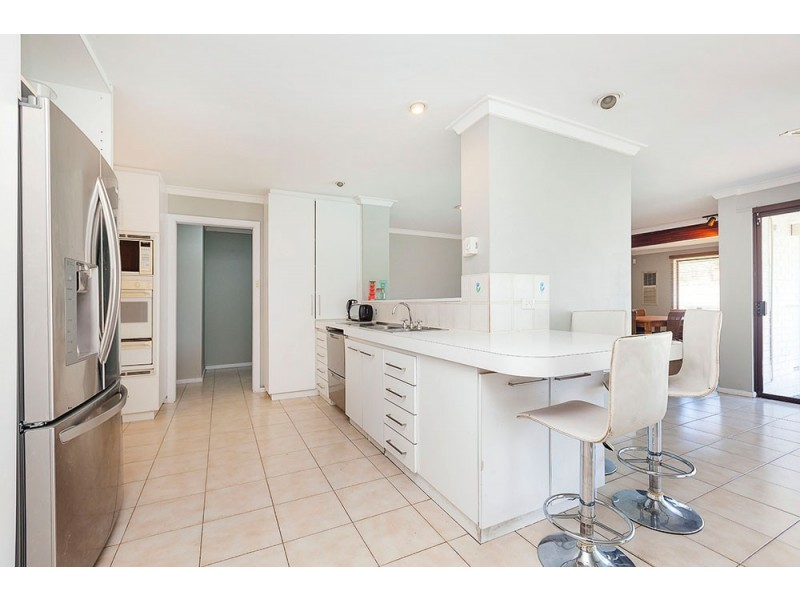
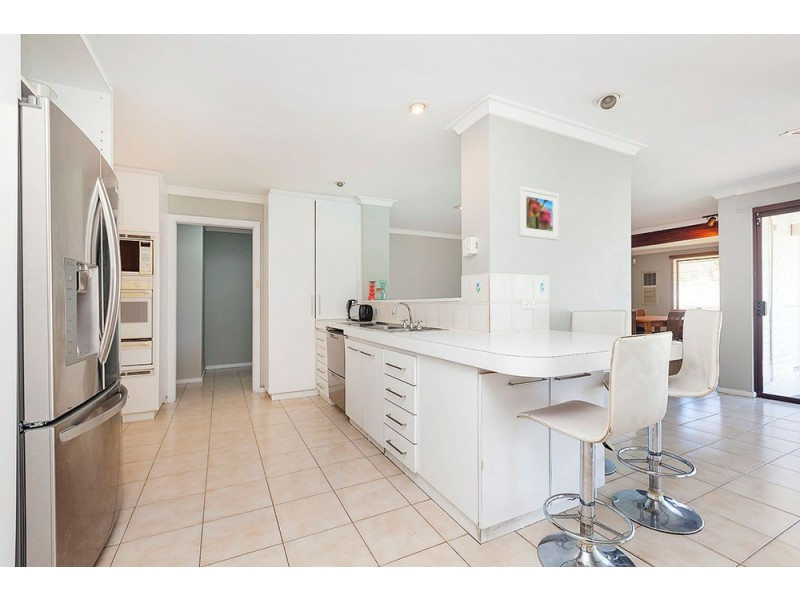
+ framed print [517,185,560,241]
